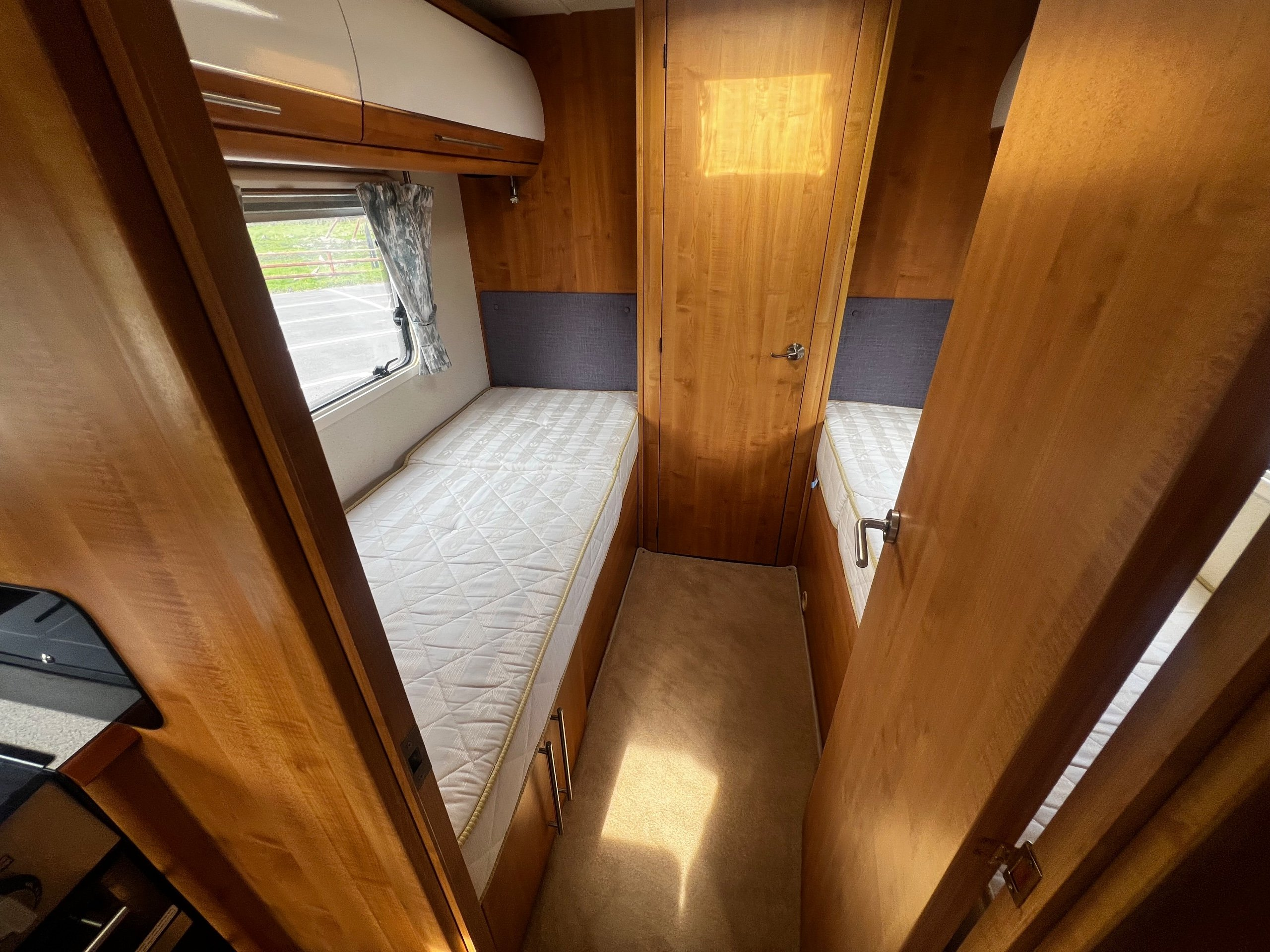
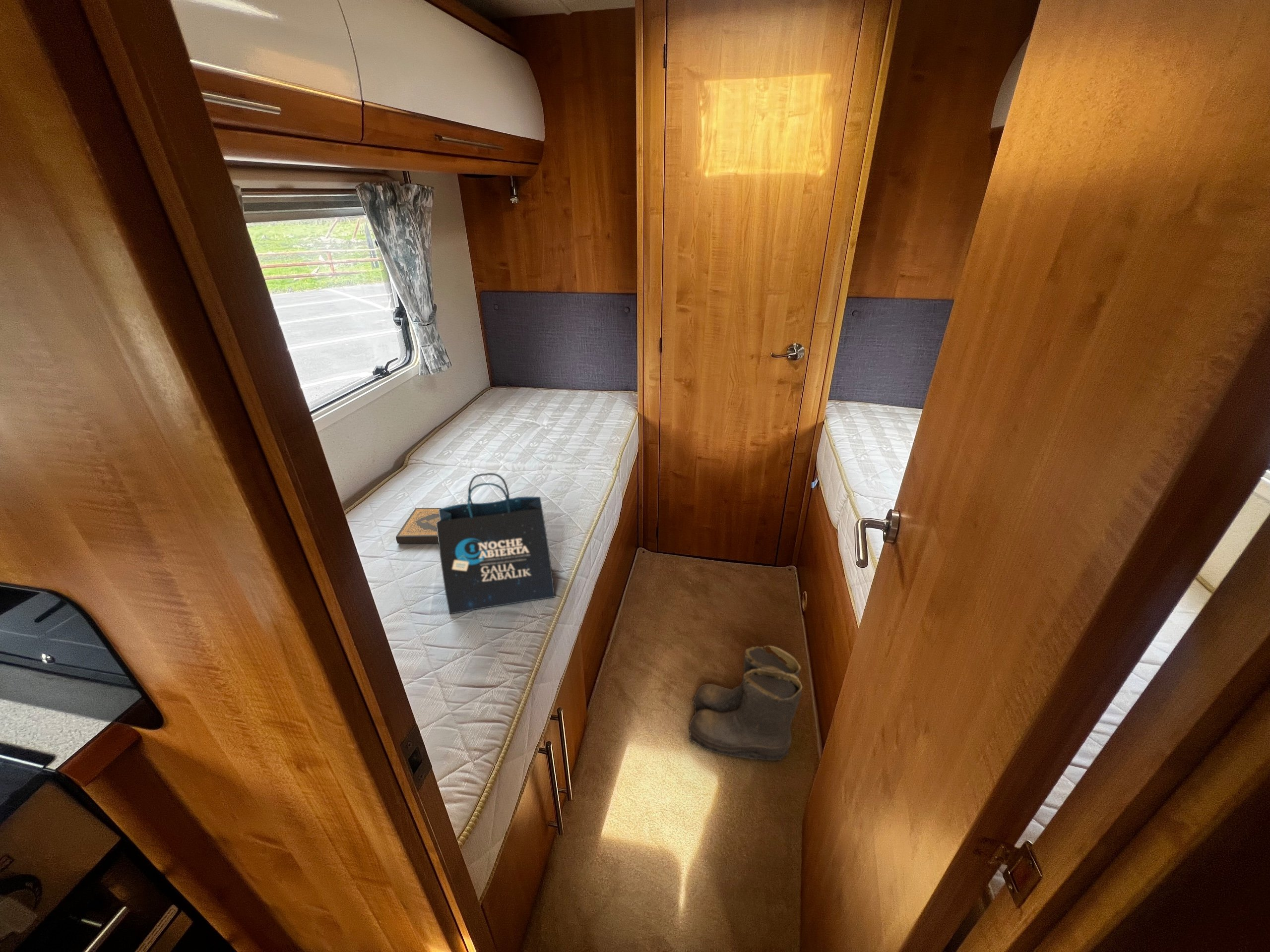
+ boots [688,645,803,764]
+ hardback book [395,507,443,544]
+ tote bag [437,473,556,615]
